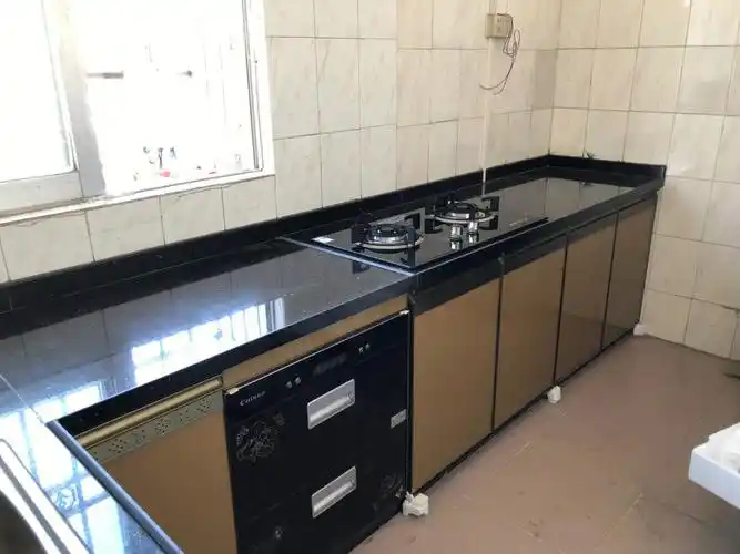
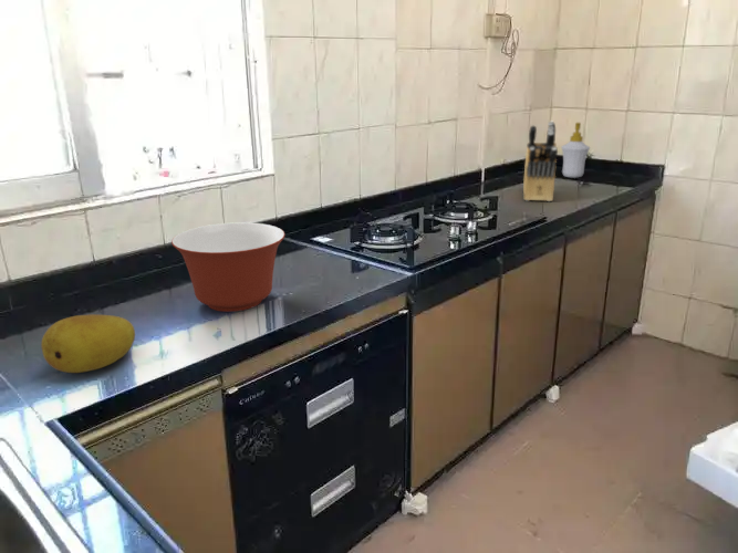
+ knife block [522,121,559,202]
+ soap bottle [560,122,591,179]
+ fruit [40,314,136,374]
+ mixing bowl [170,221,285,313]
